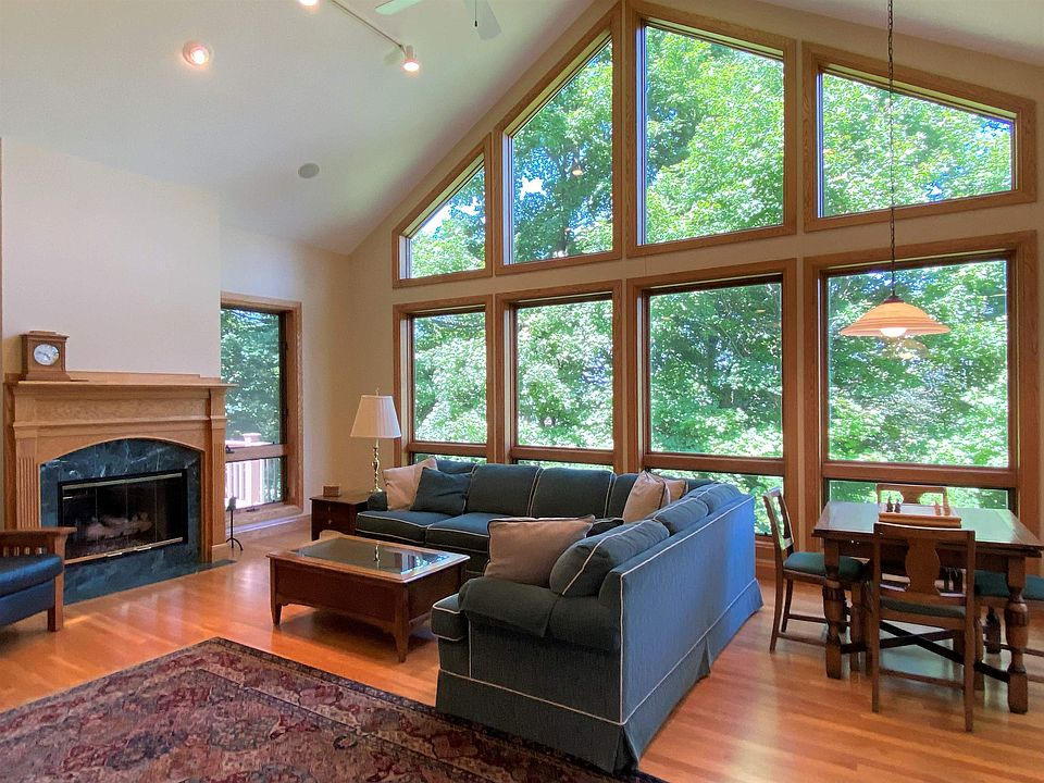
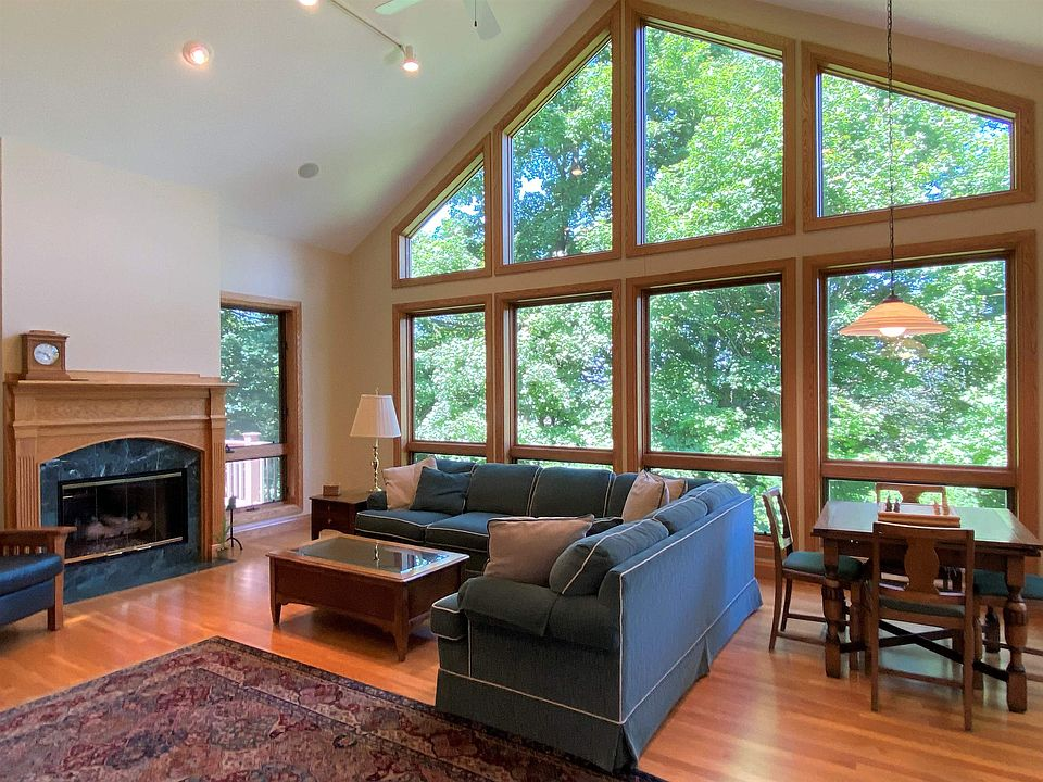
+ potted plant [211,517,241,560]
